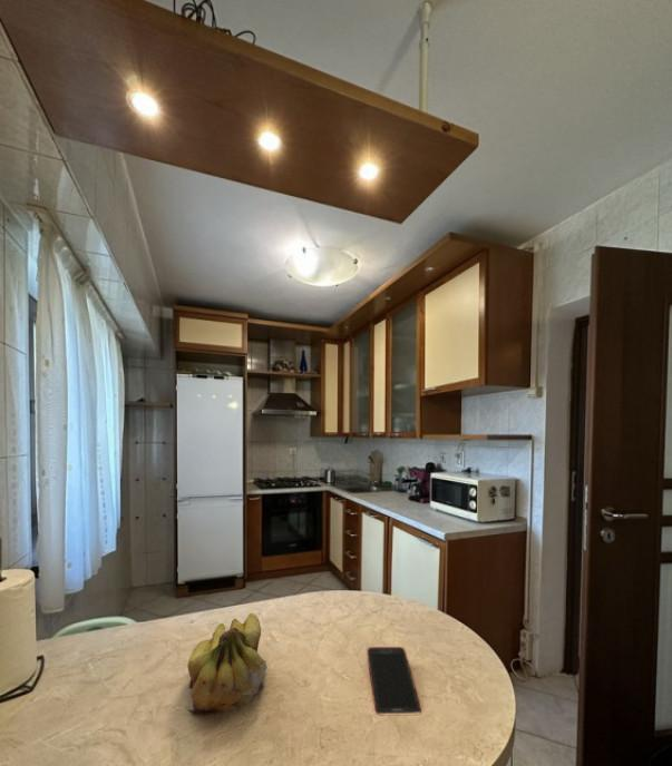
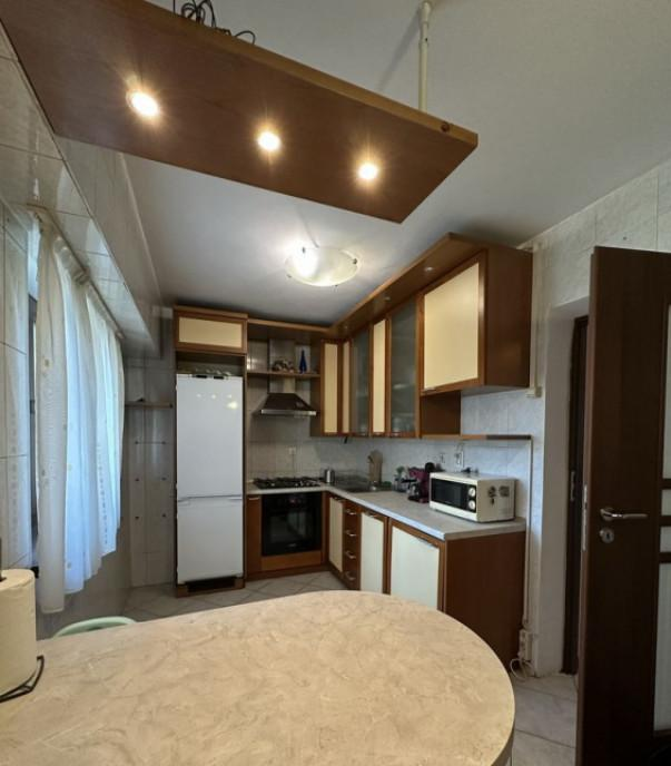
- cell phone [366,646,422,717]
- fruit [187,612,267,716]
